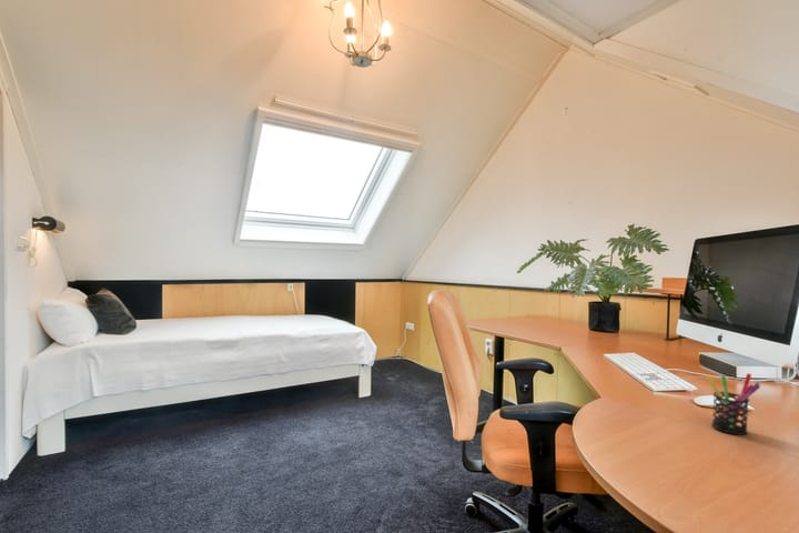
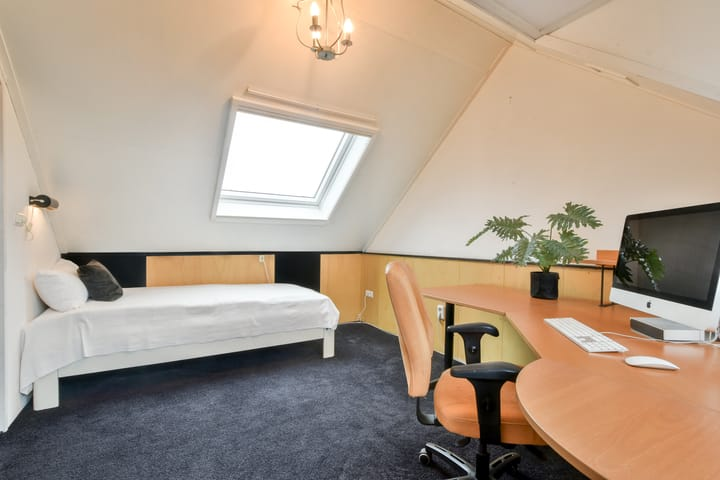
- pen holder [706,372,761,436]
